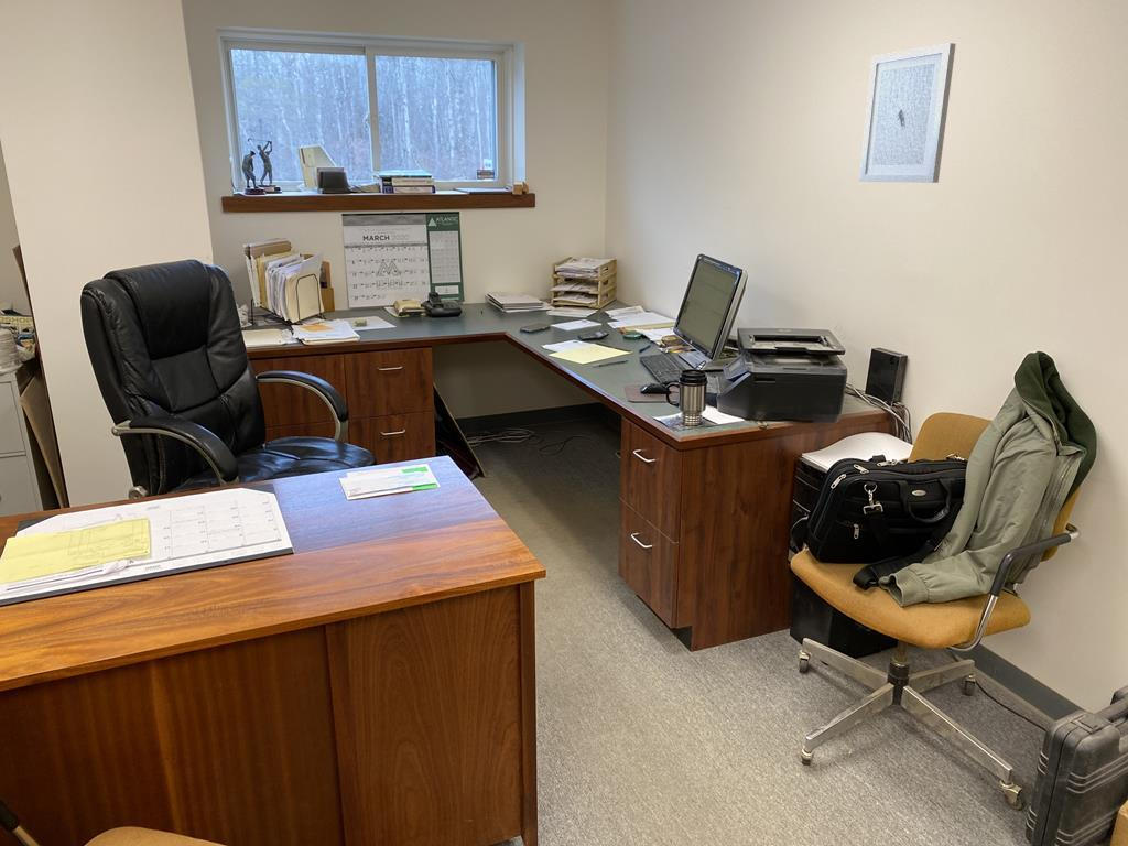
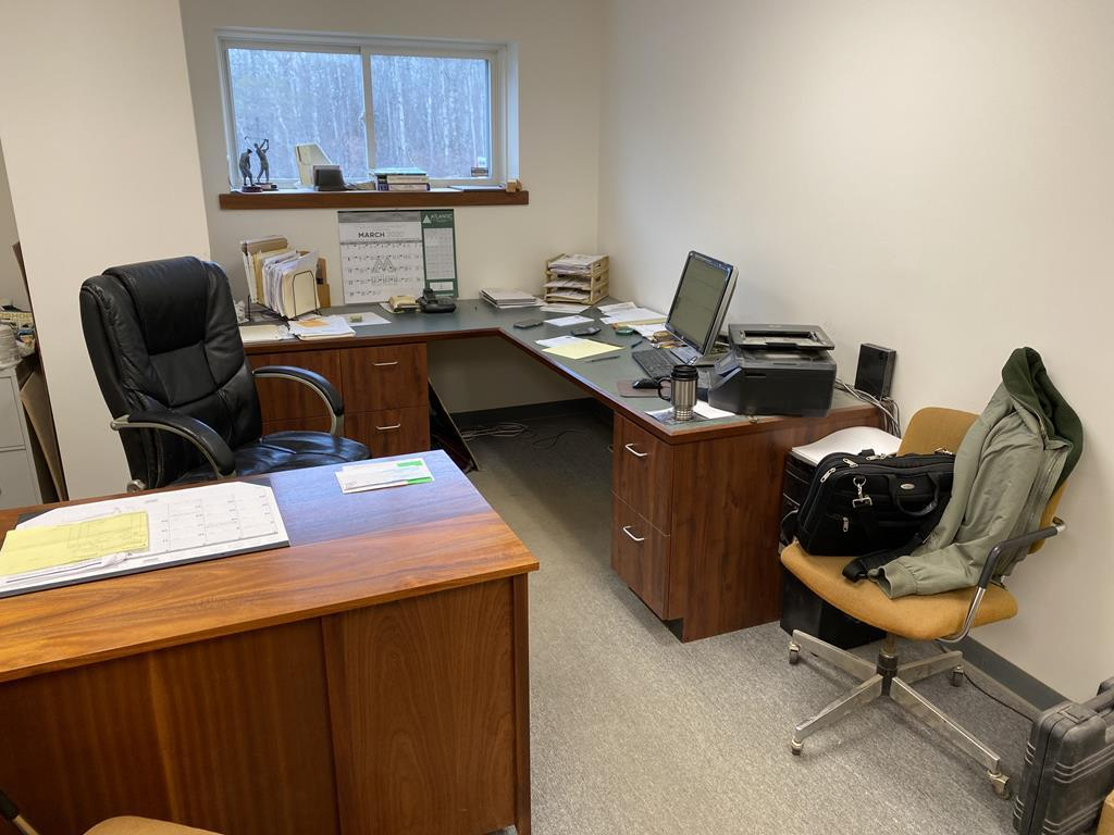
- wall art [858,42,957,184]
